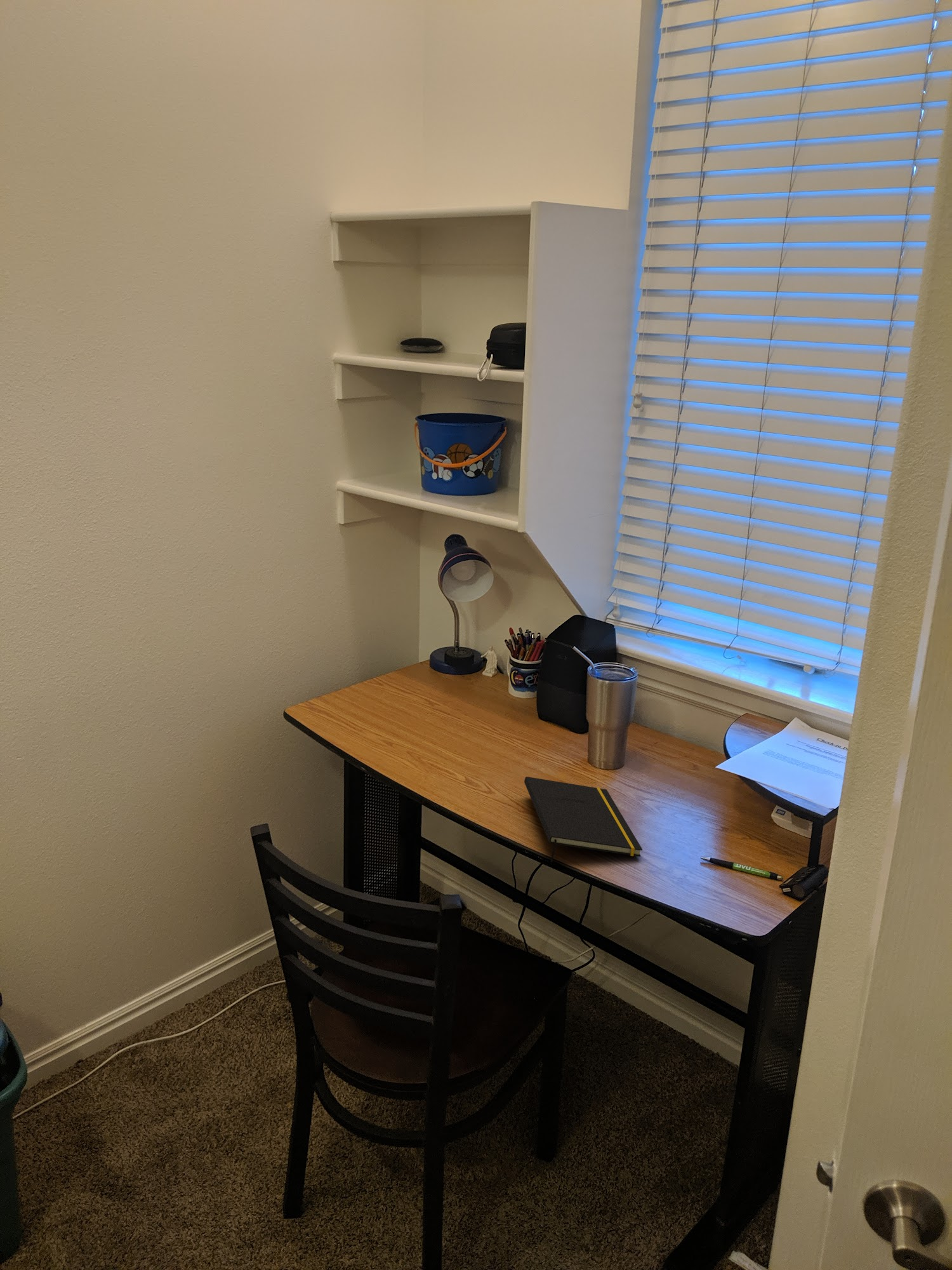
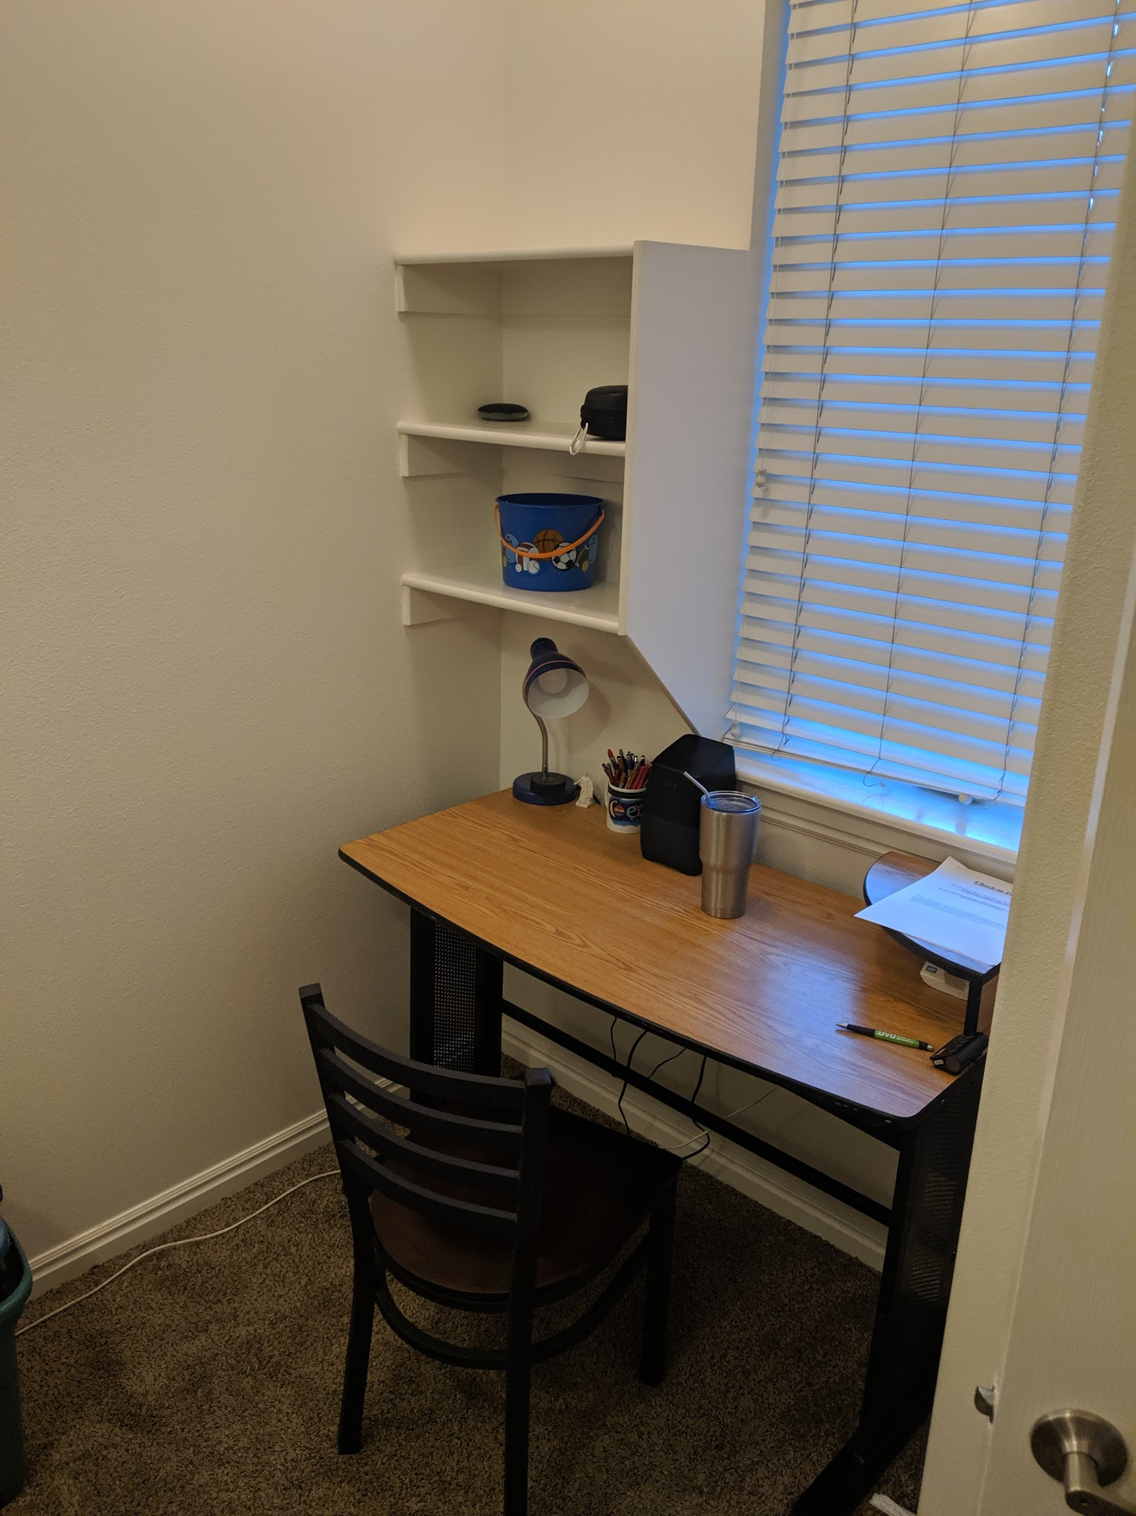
- notepad [524,776,643,863]
